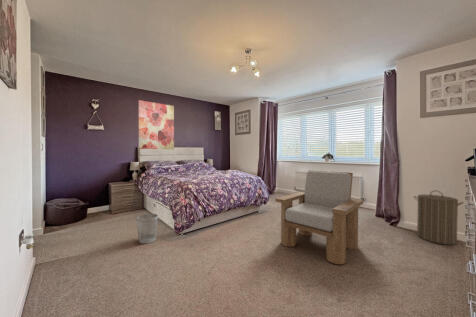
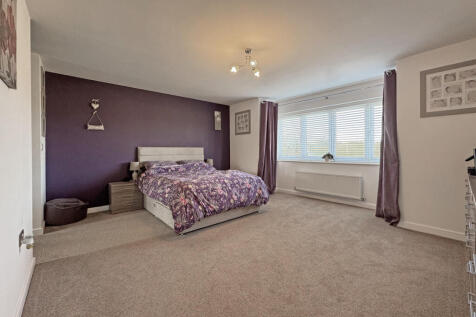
- wall art [137,99,175,150]
- wastebasket [136,213,159,245]
- laundry hamper [413,190,465,246]
- armchair [274,169,364,265]
